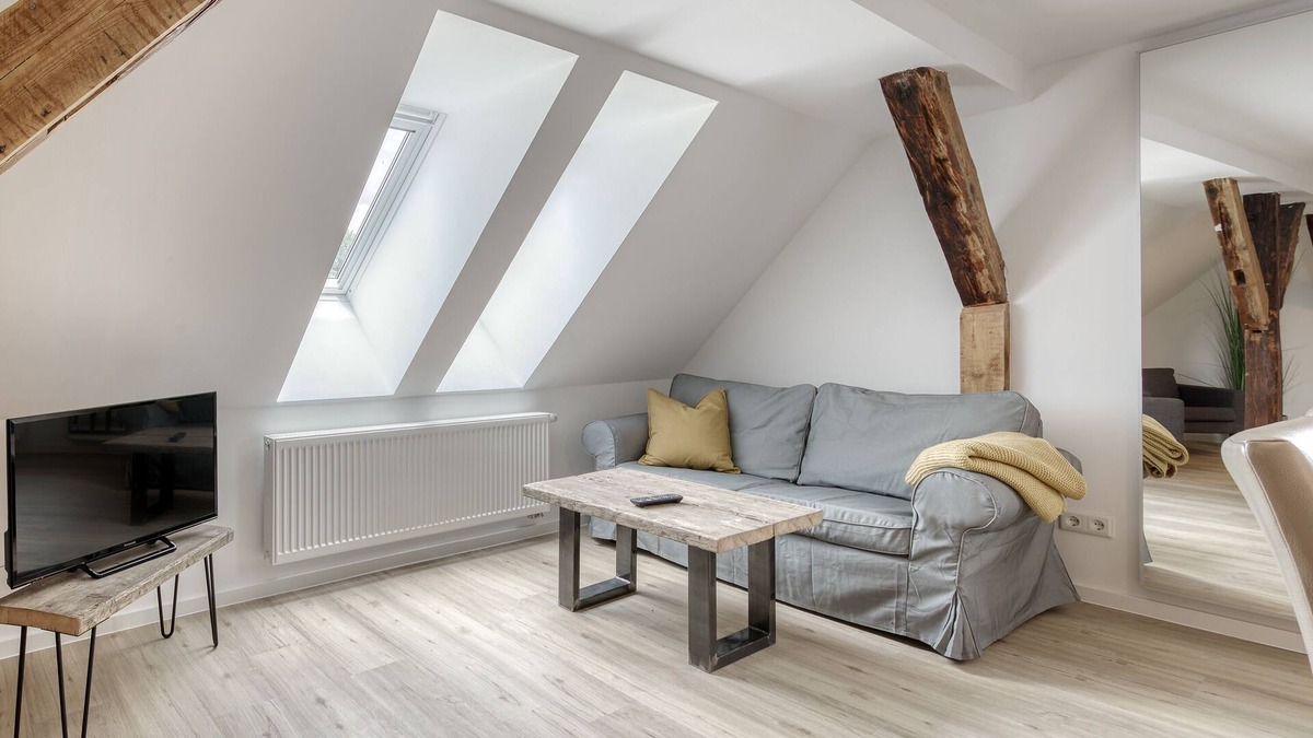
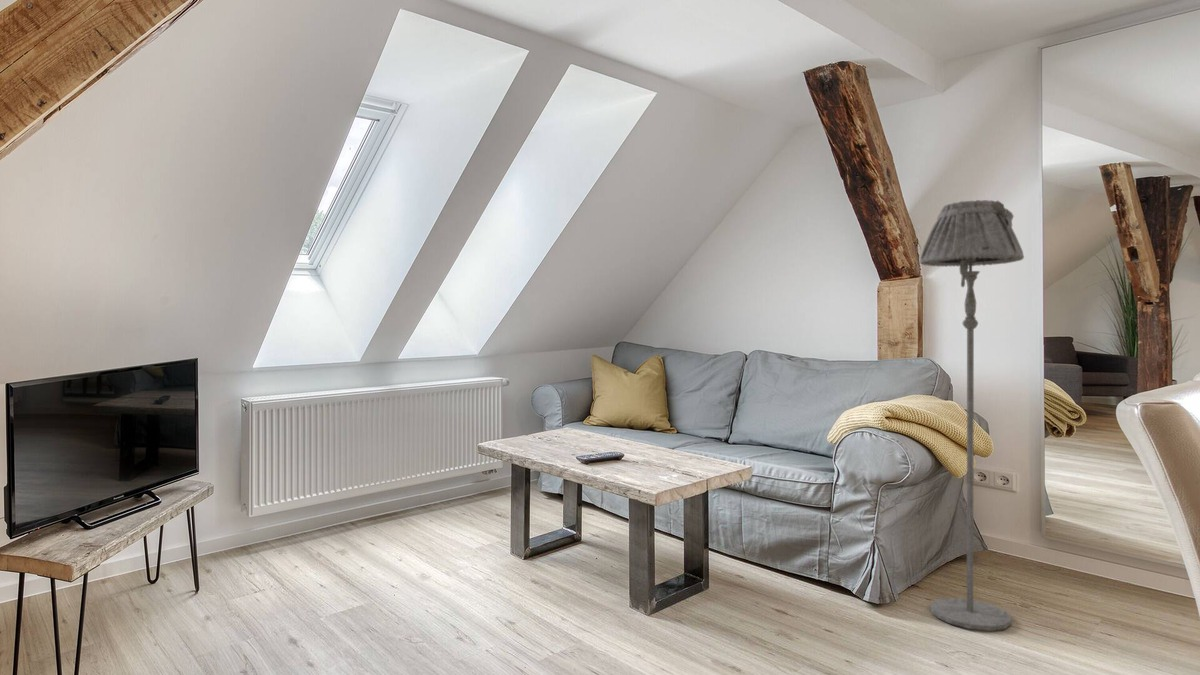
+ floor lamp [919,199,1025,632]
